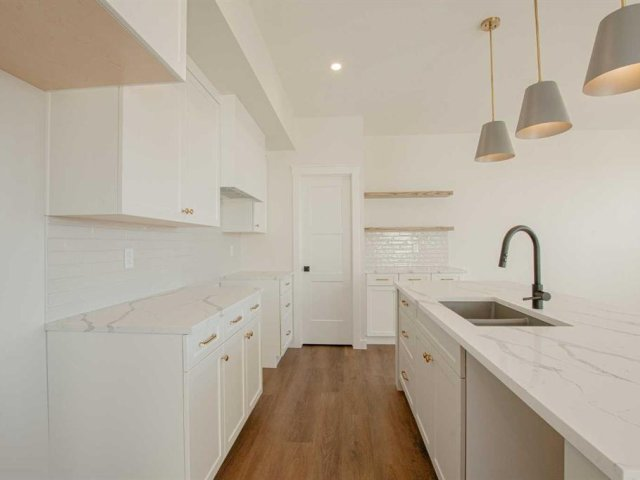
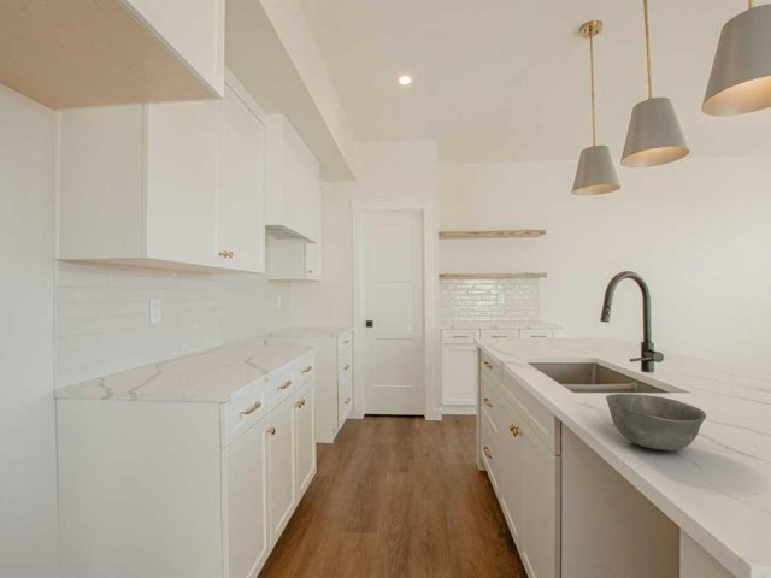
+ bowl [605,393,707,452]
